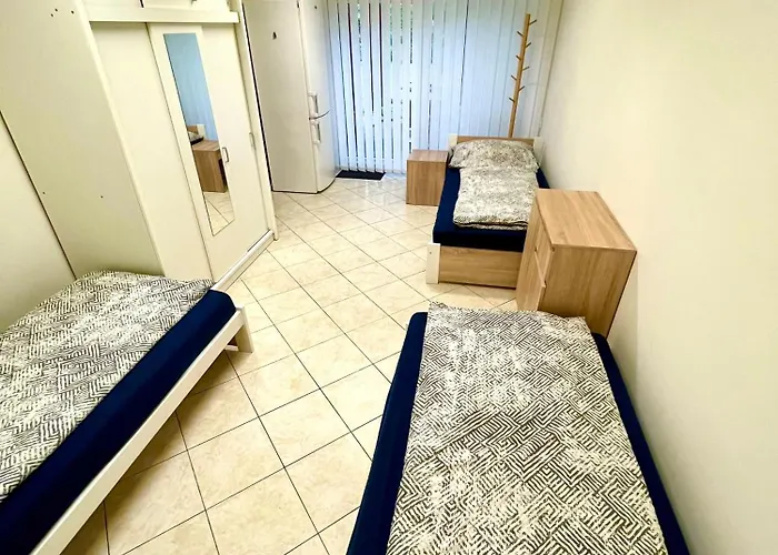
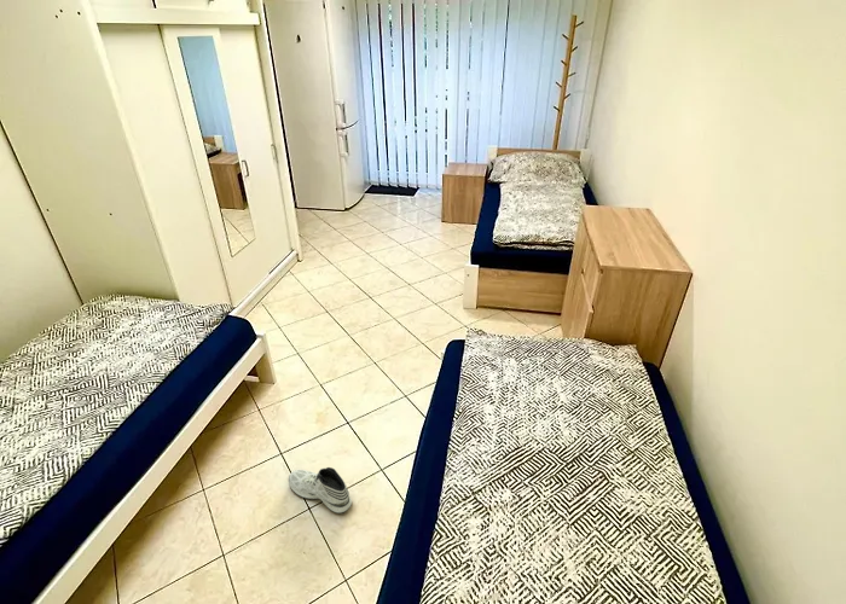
+ sneaker [288,466,353,515]
